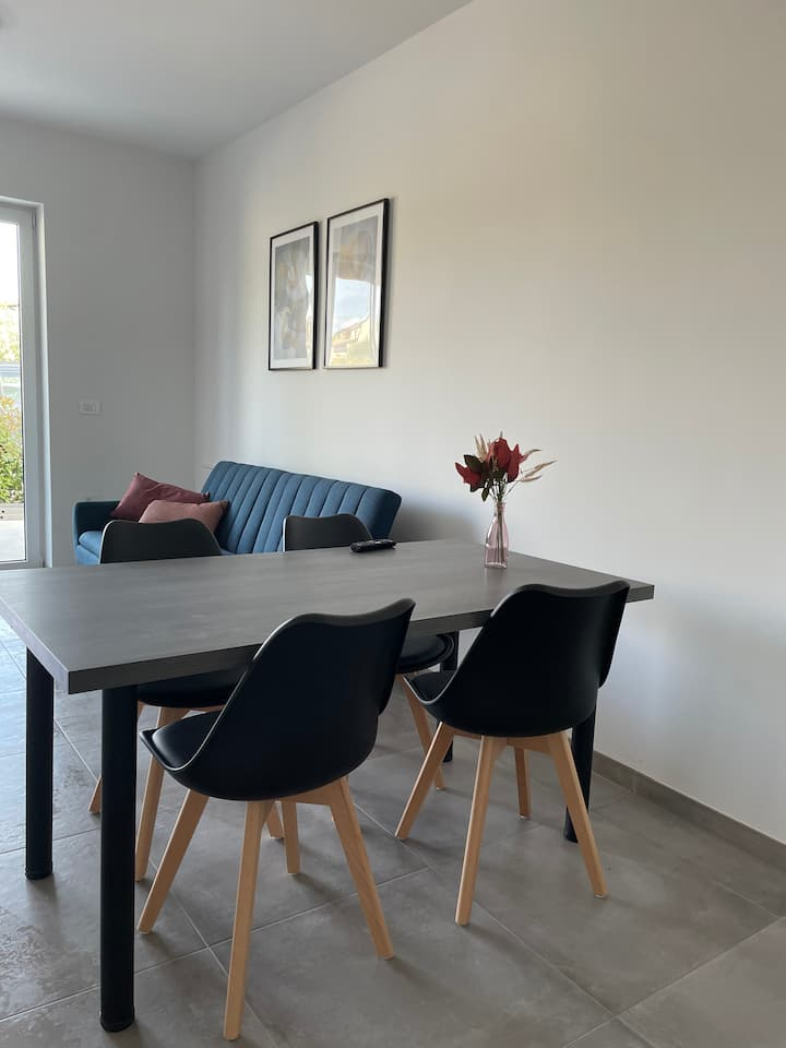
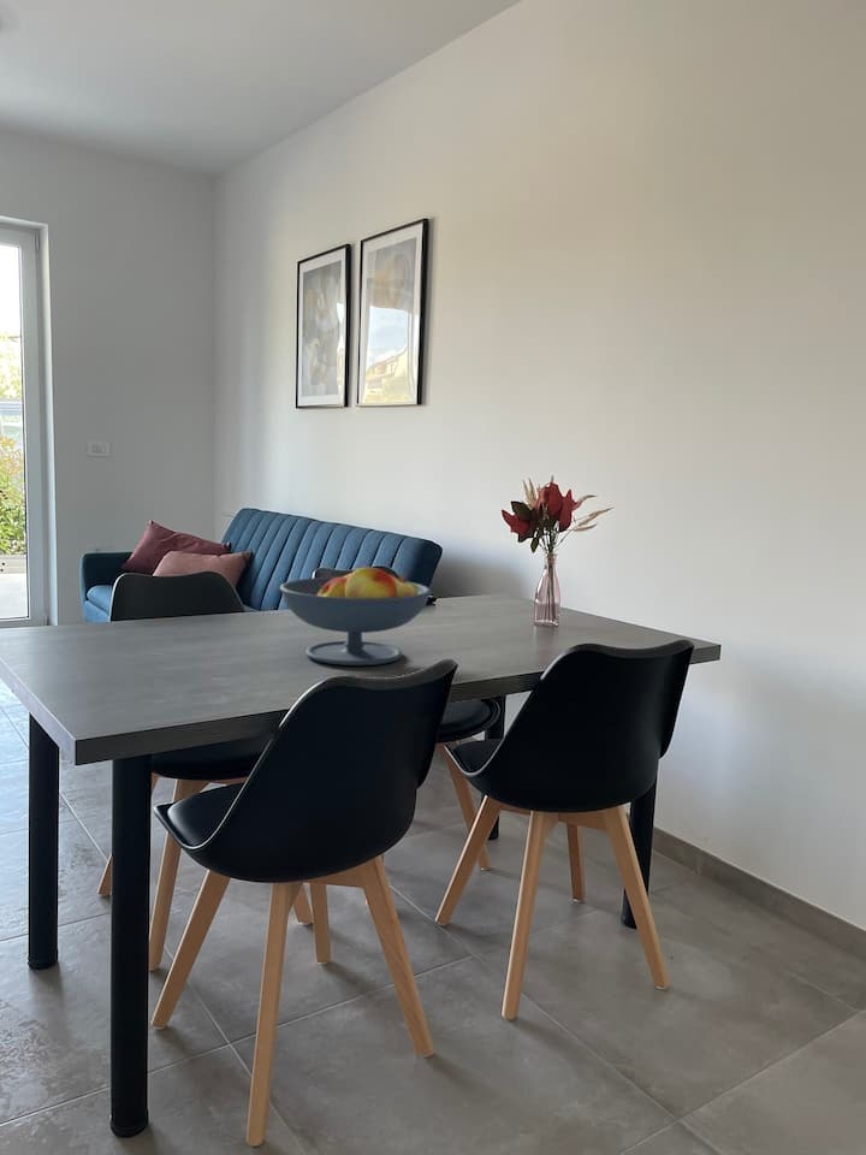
+ fruit bowl [279,564,433,667]
